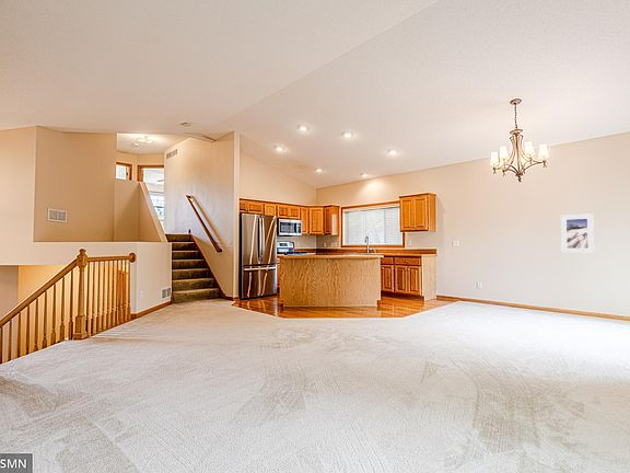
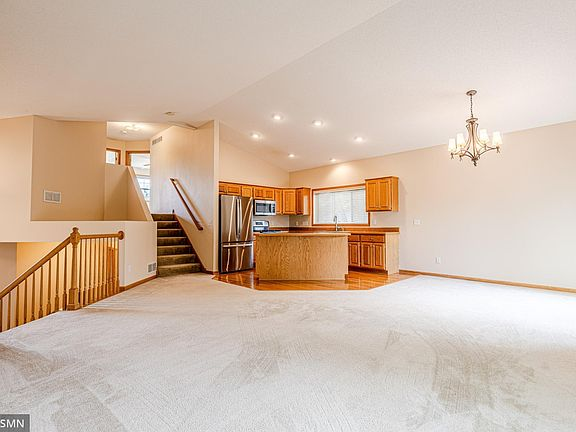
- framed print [560,212,595,254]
